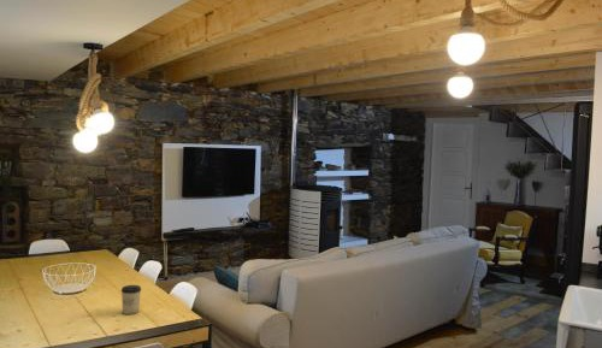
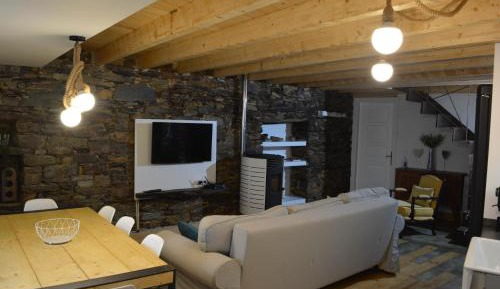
- cup [120,284,142,315]
